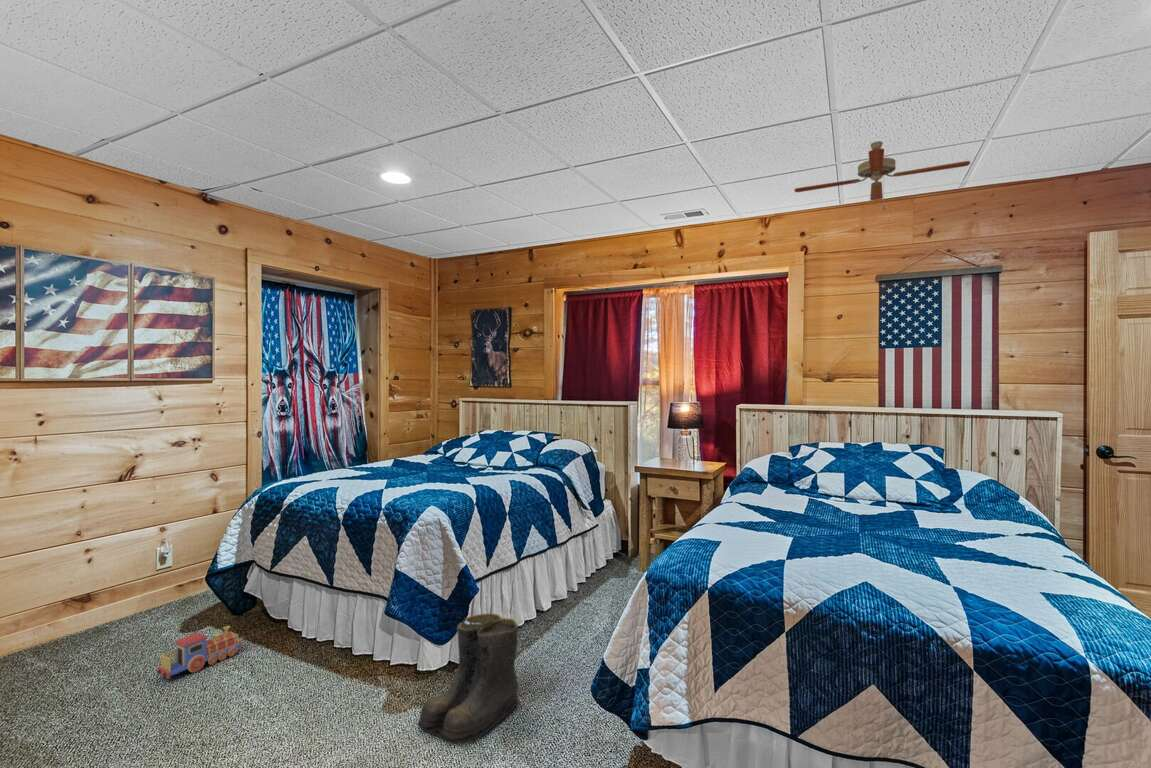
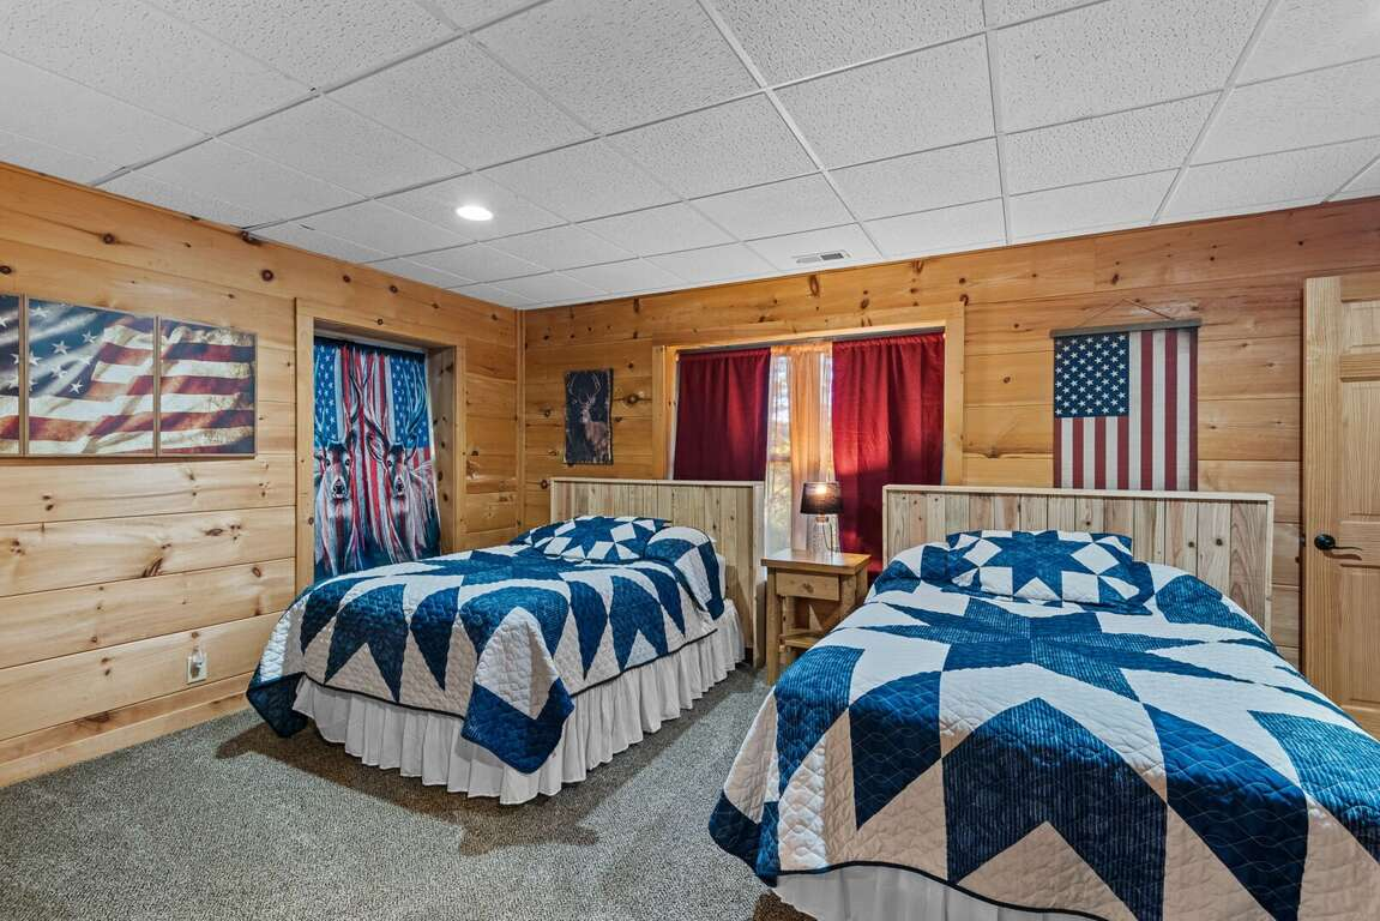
- toy train [156,625,243,680]
- ceiling fan [793,140,971,211]
- boots [416,612,521,746]
